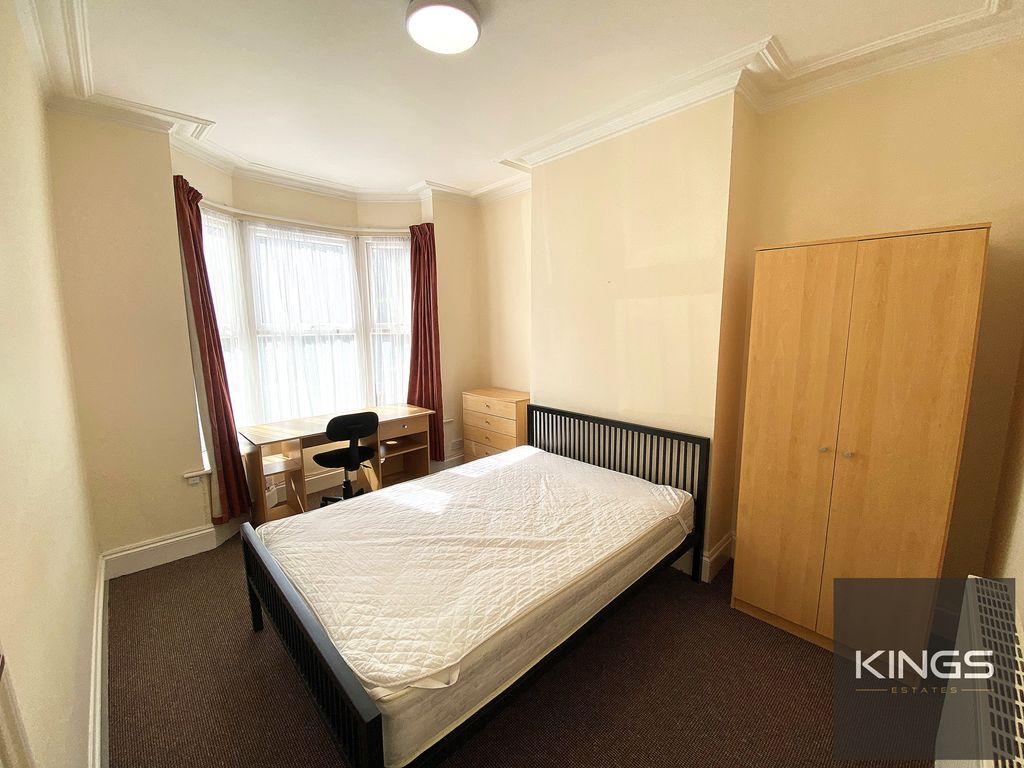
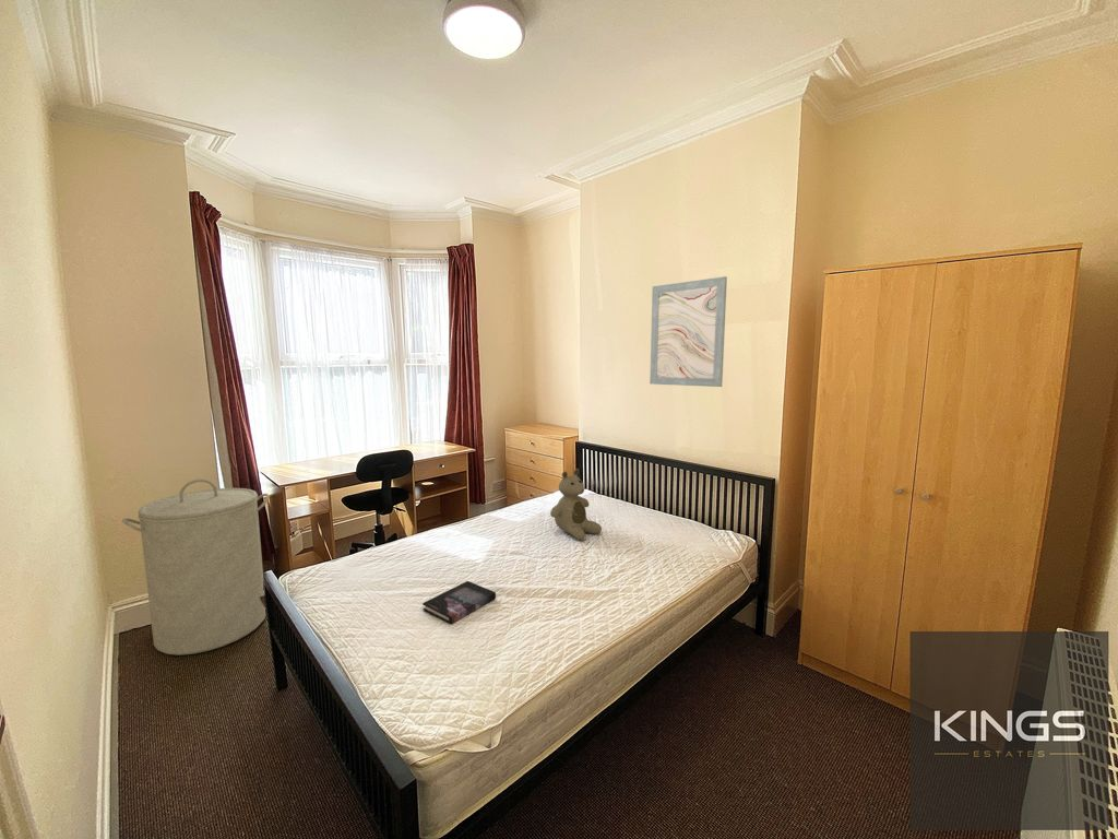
+ book [421,580,497,625]
+ teddy bear [549,468,603,541]
+ wall art [649,275,728,388]
+ laundry hamper [121,478,270,657]
